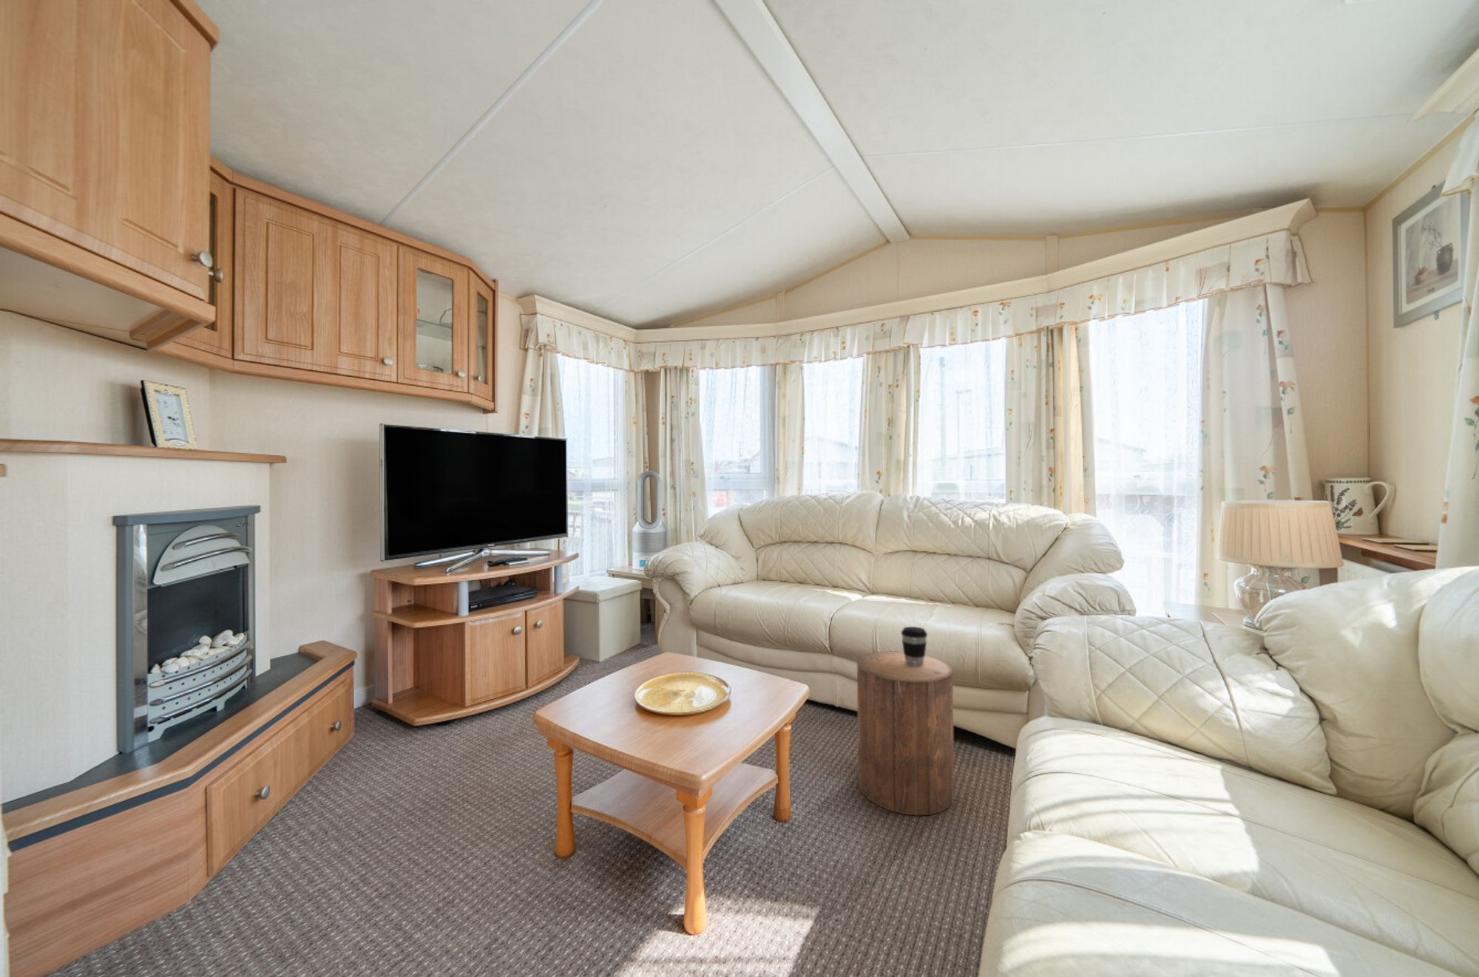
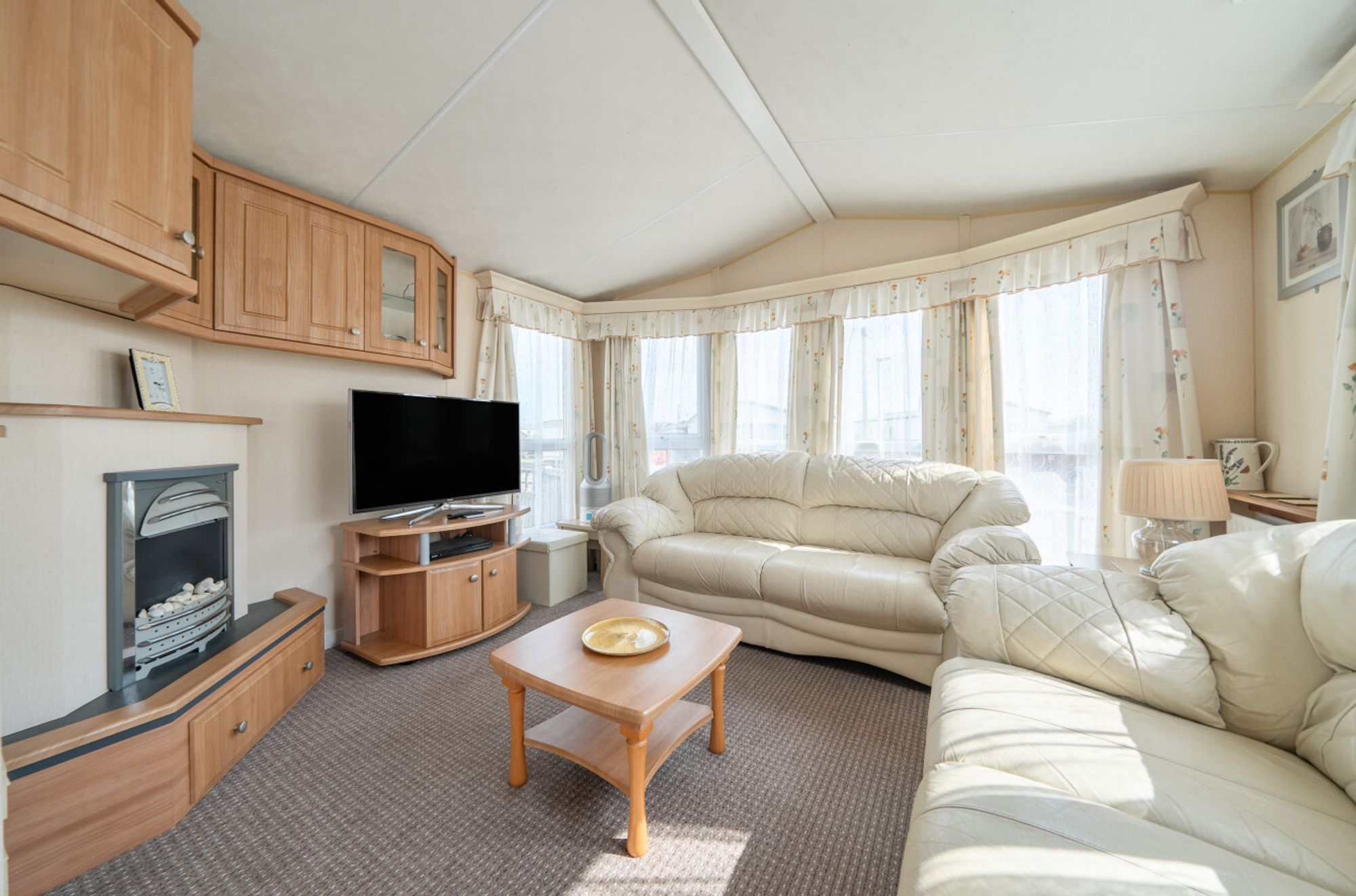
- coffee cup [901,626,928,667]
- stool [856,651,954,816]
